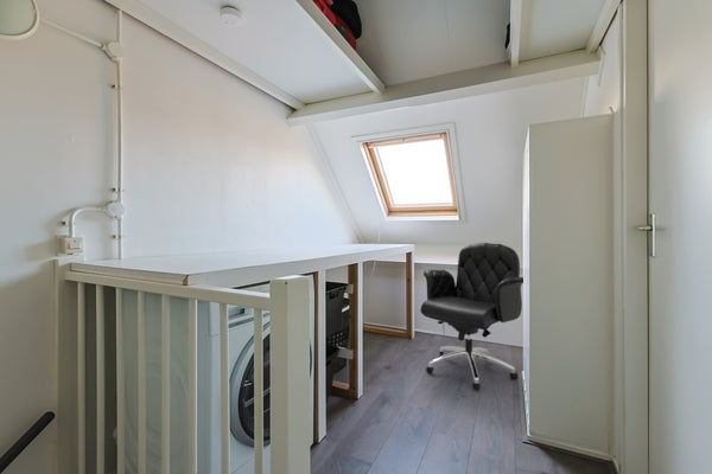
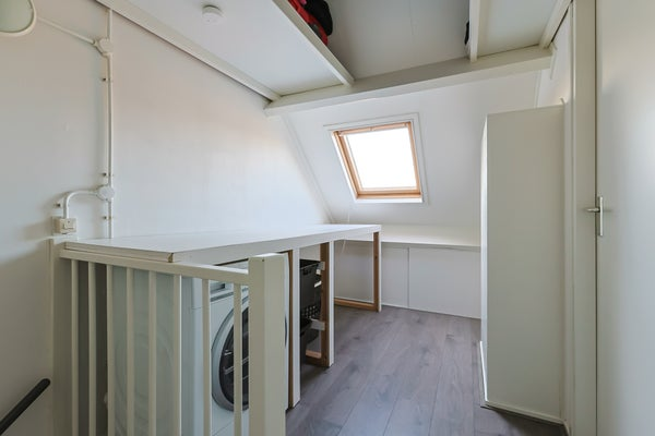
- office chair [419,242,525,391]
